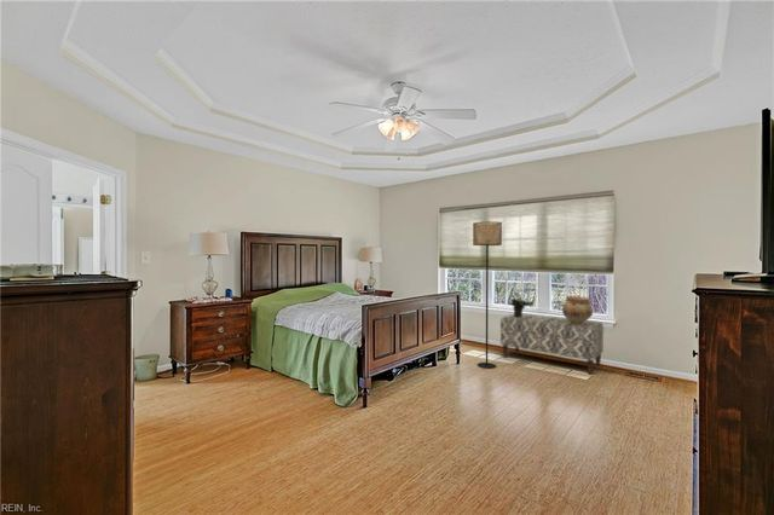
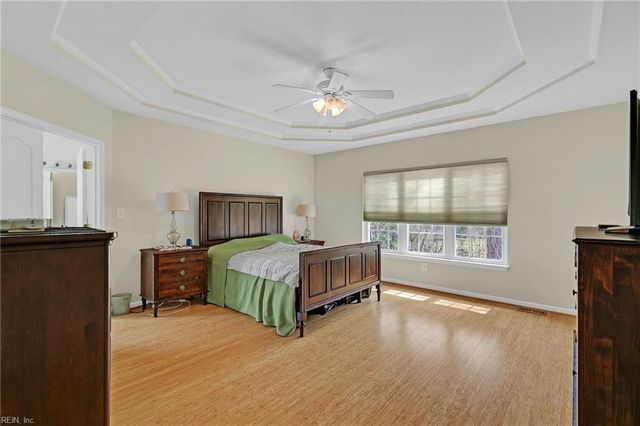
- bench [499,313,605,375]
- floor lamp [472,220,503,370]
- ceramic pot [561,295,594,325]
- potted plant [507,291,536,317]
